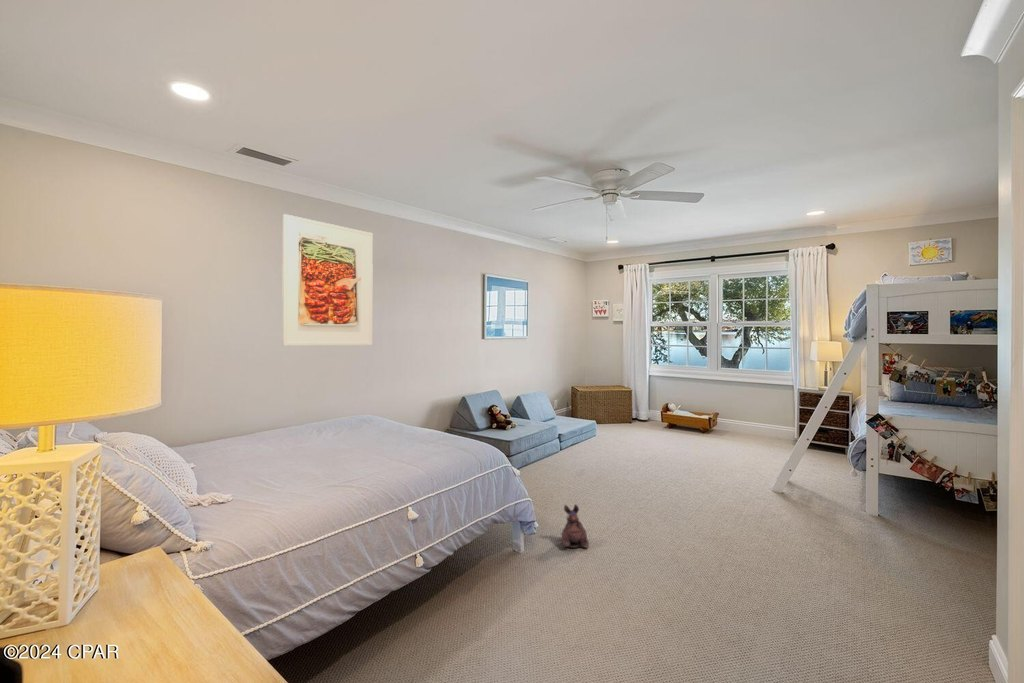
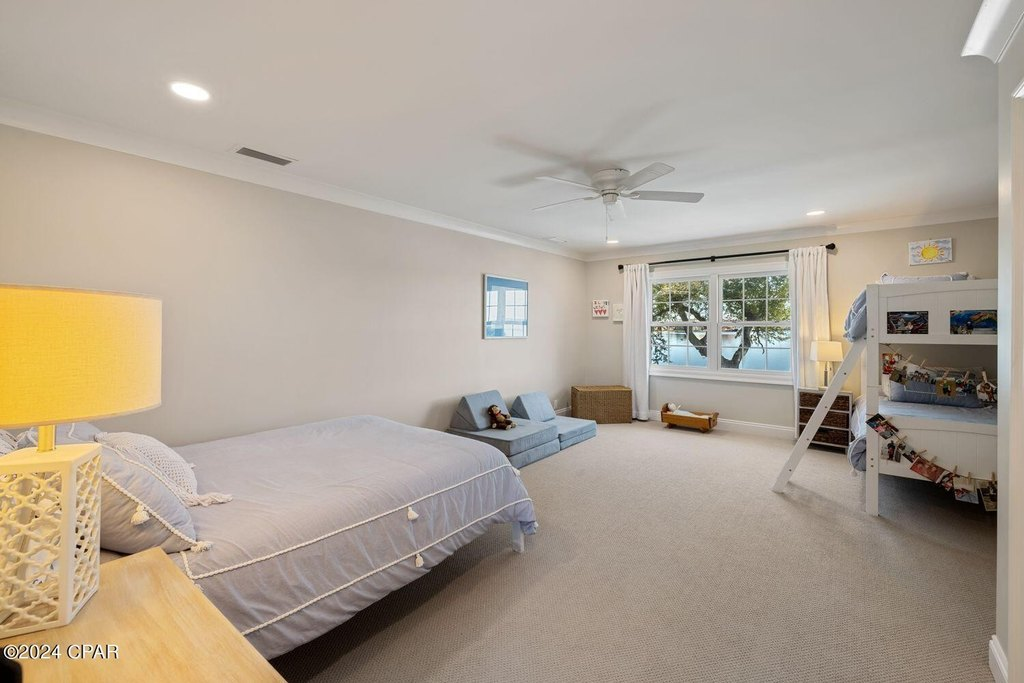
- plush toy [561,503,590,549]
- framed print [281,213,374,346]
